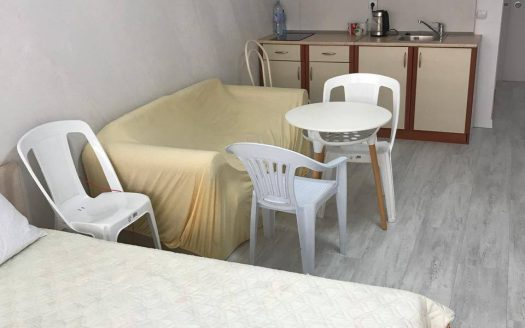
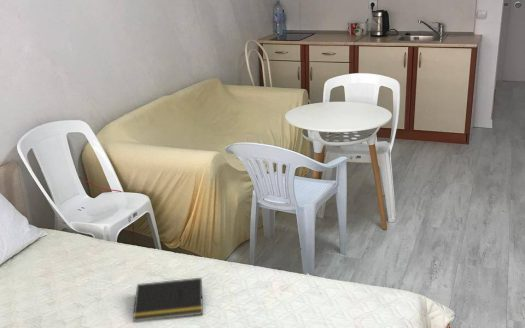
+ notepad [132,277,204,323]
